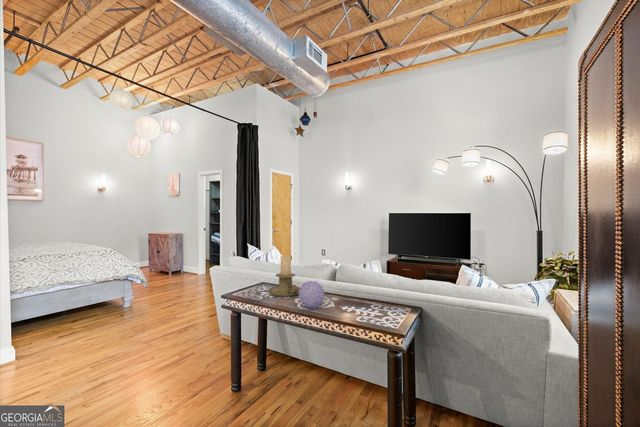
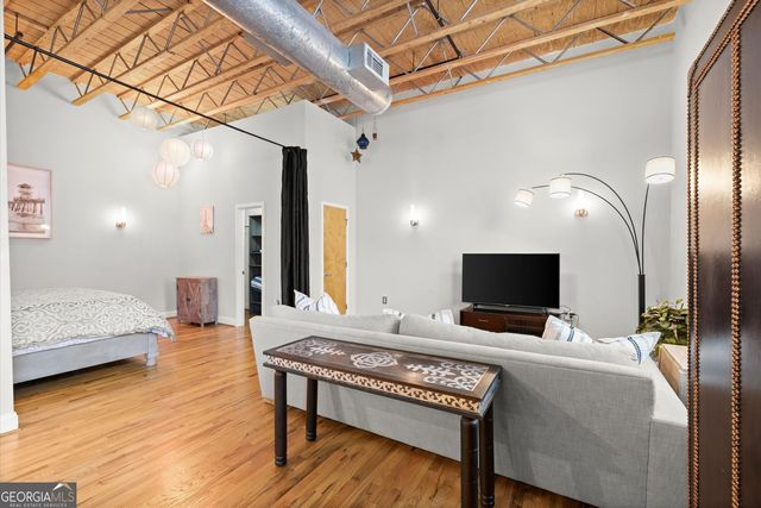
- candle holder [267,255,301,297]
- decorative ball [298,280,326,309]
